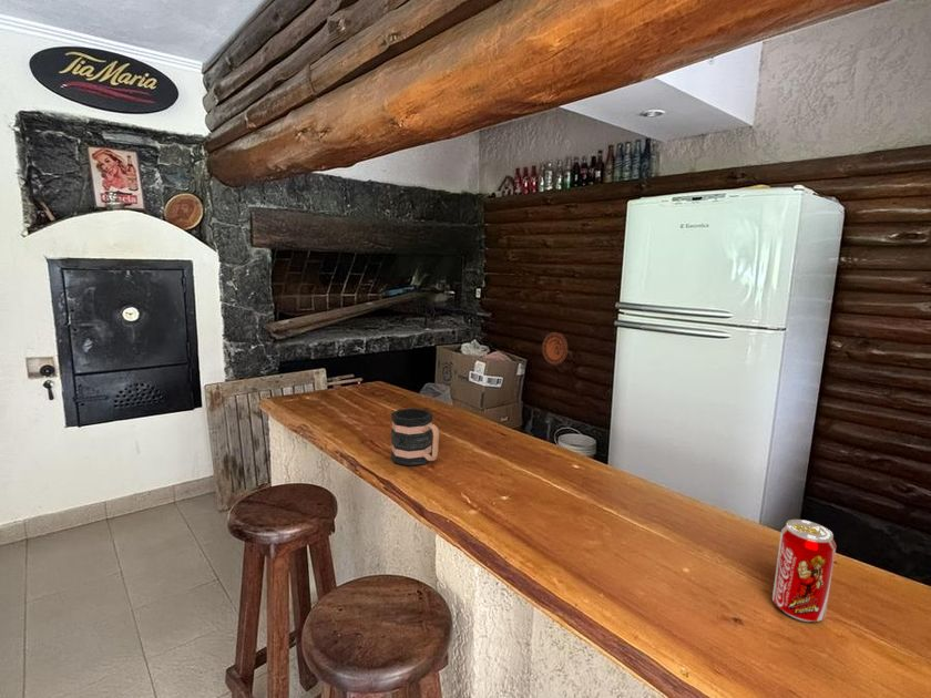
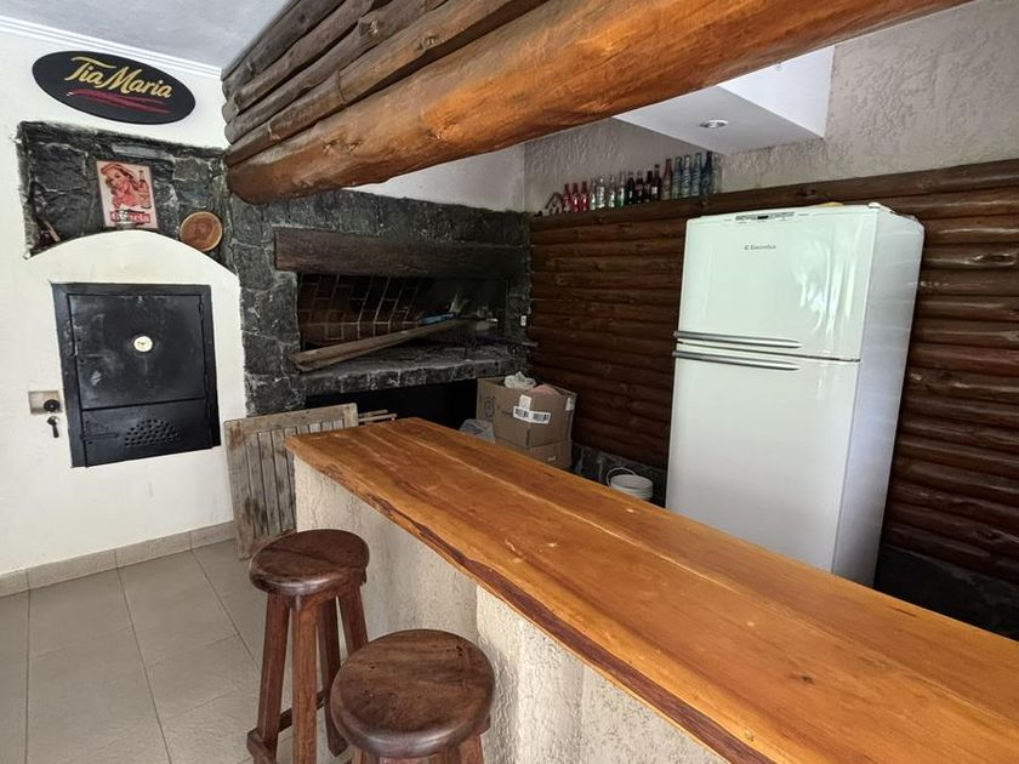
- mug [390,408,440,468]
- decorative plate [541,331,569,366]
- beverage can [771,519,837,623]
